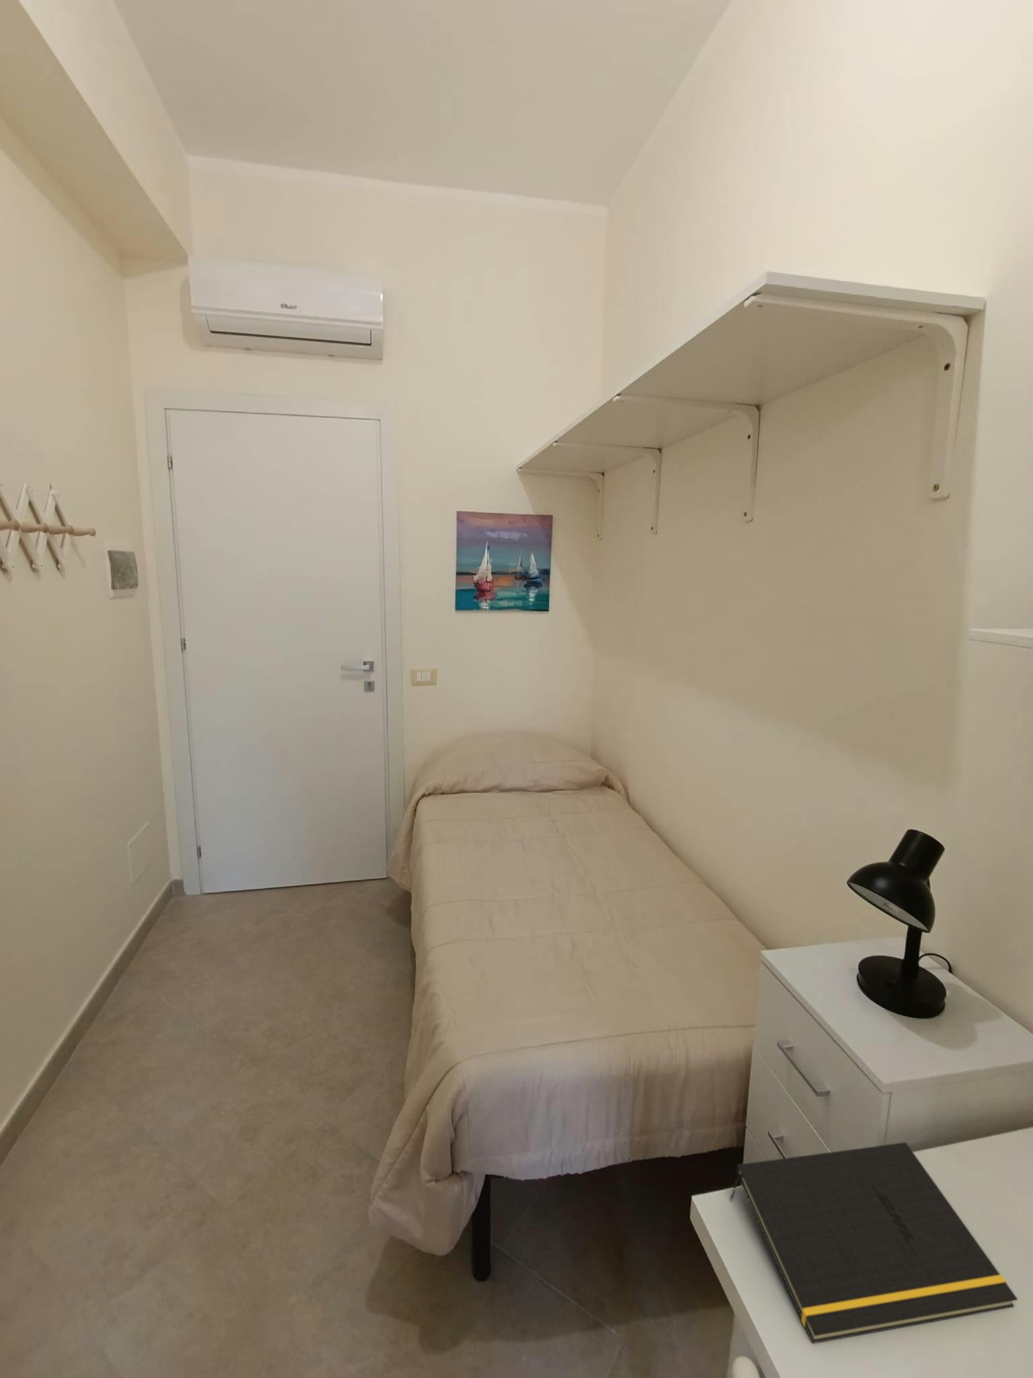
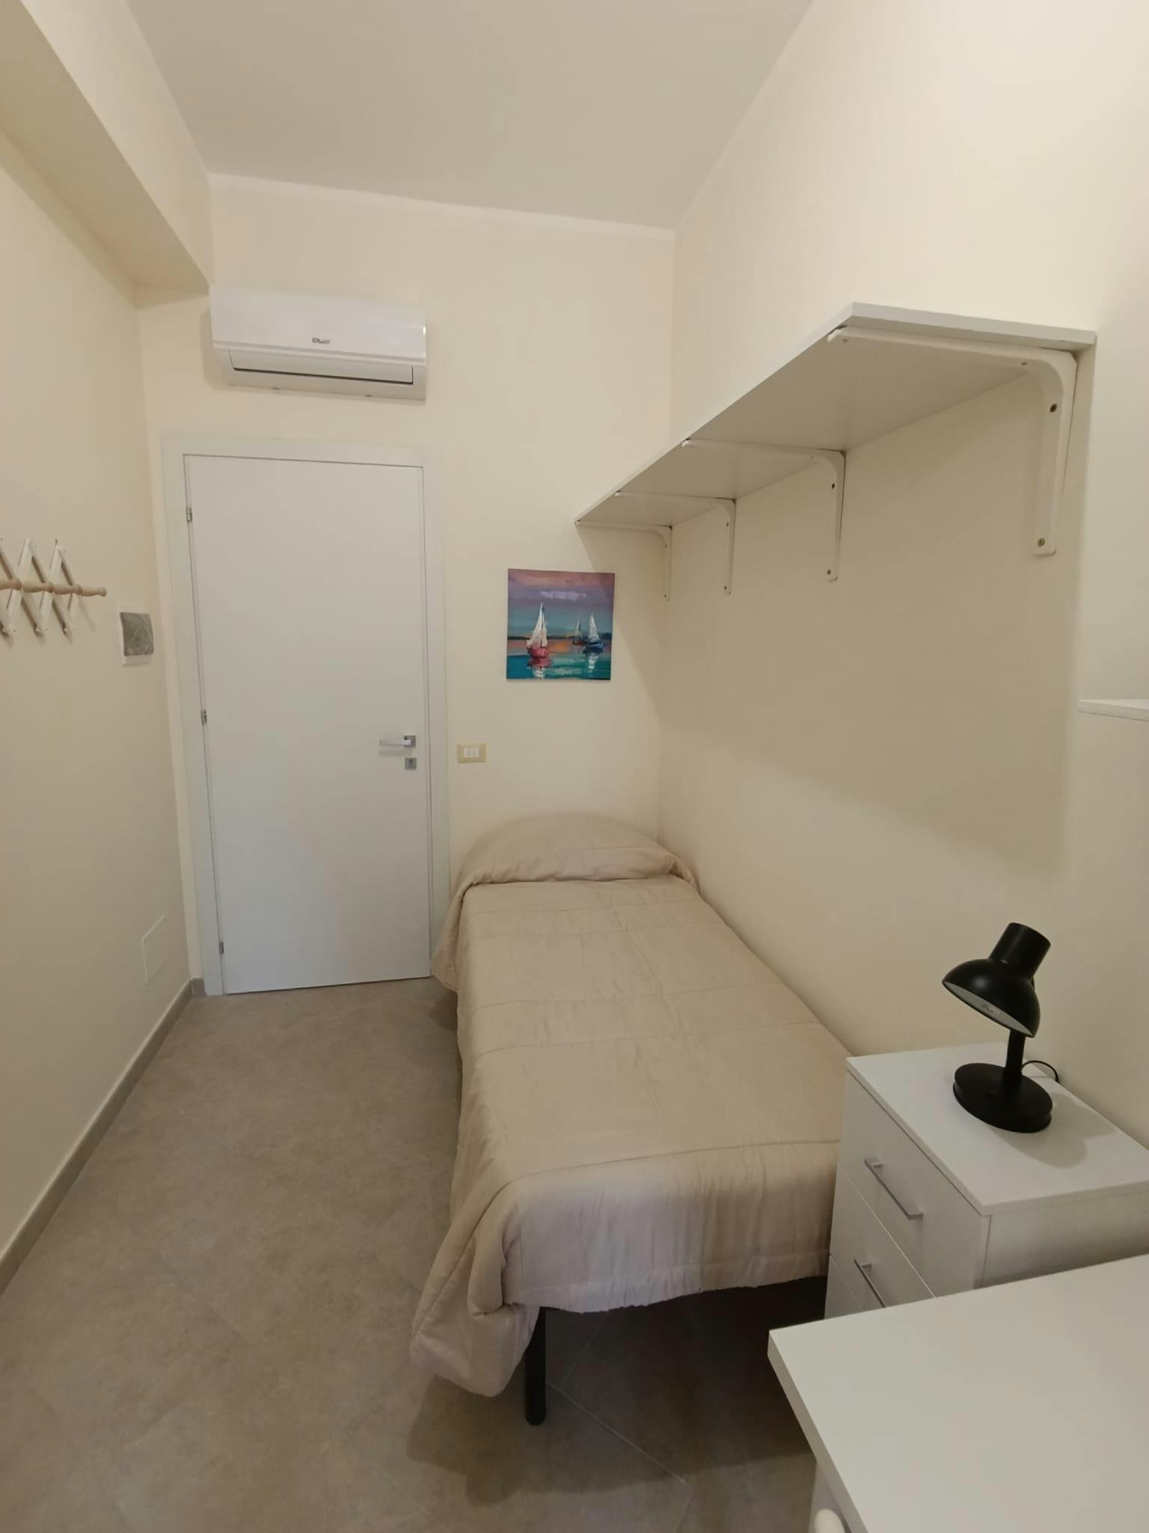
- notepad [729,1141,1018,1343]
